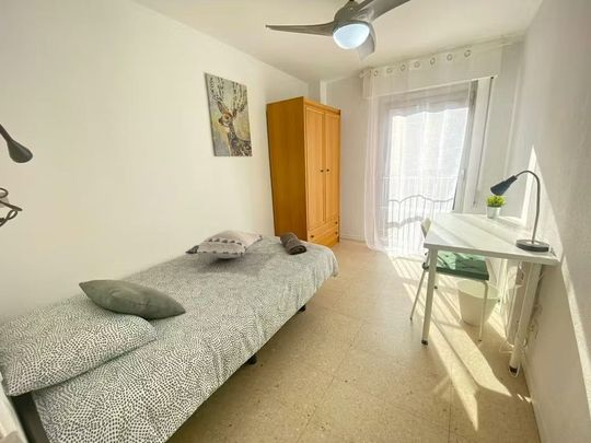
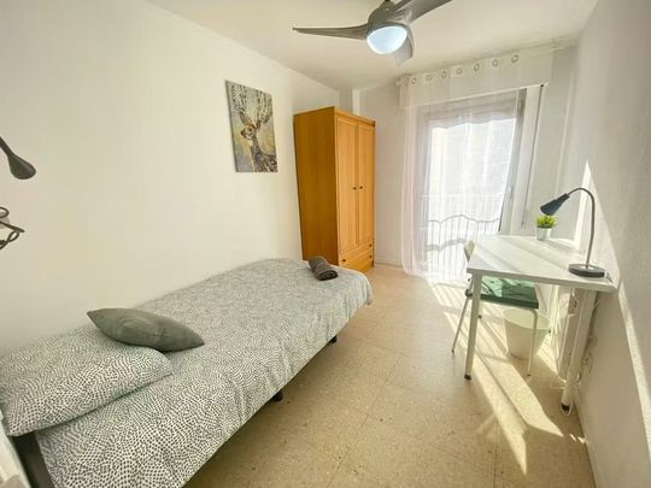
- decorative pillow [184,229,266,259]
